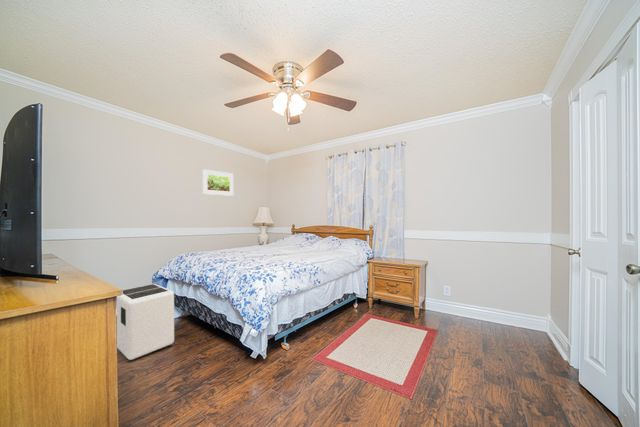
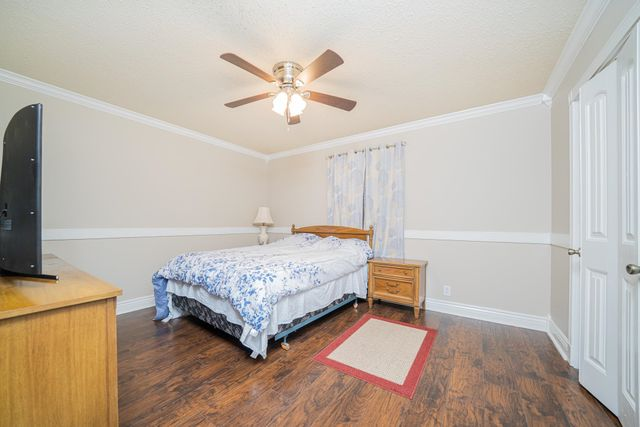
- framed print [202,168,234,197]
- air purifier [116,283,175,361]
